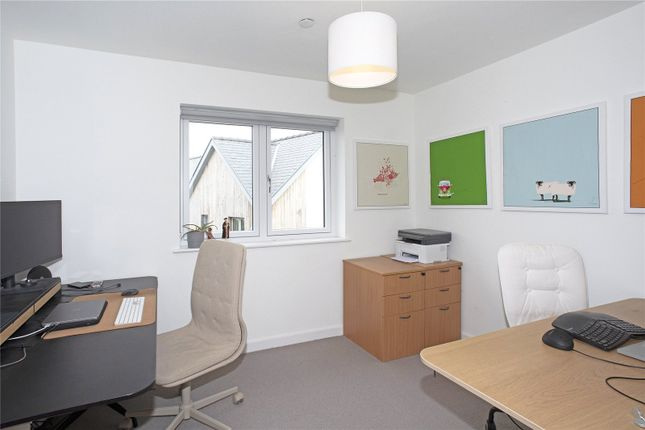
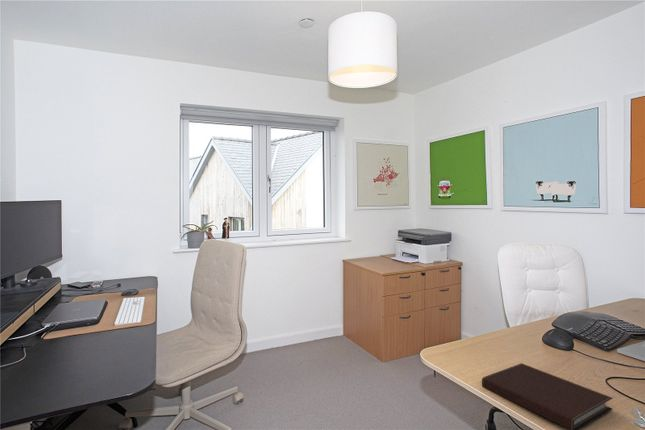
+ notebook [481,362,614,430]
